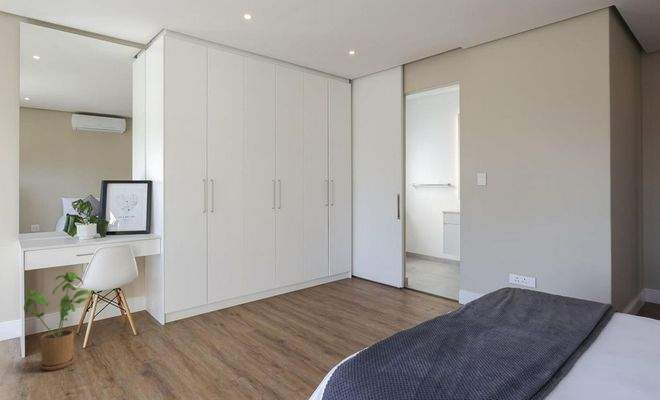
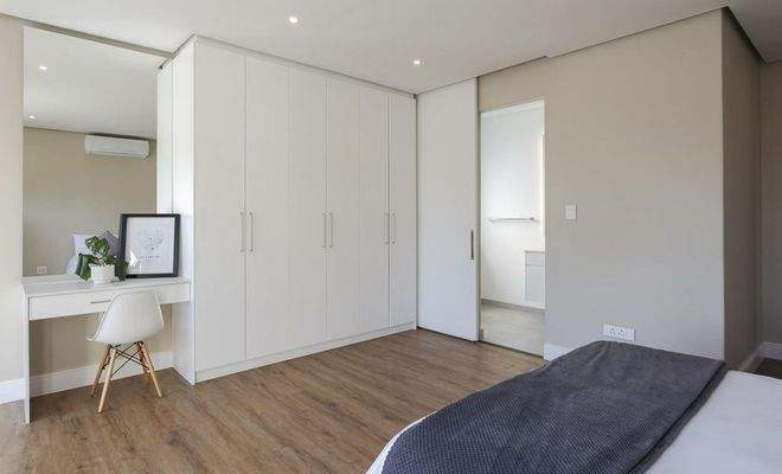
- house plant [23,271,94,371]
